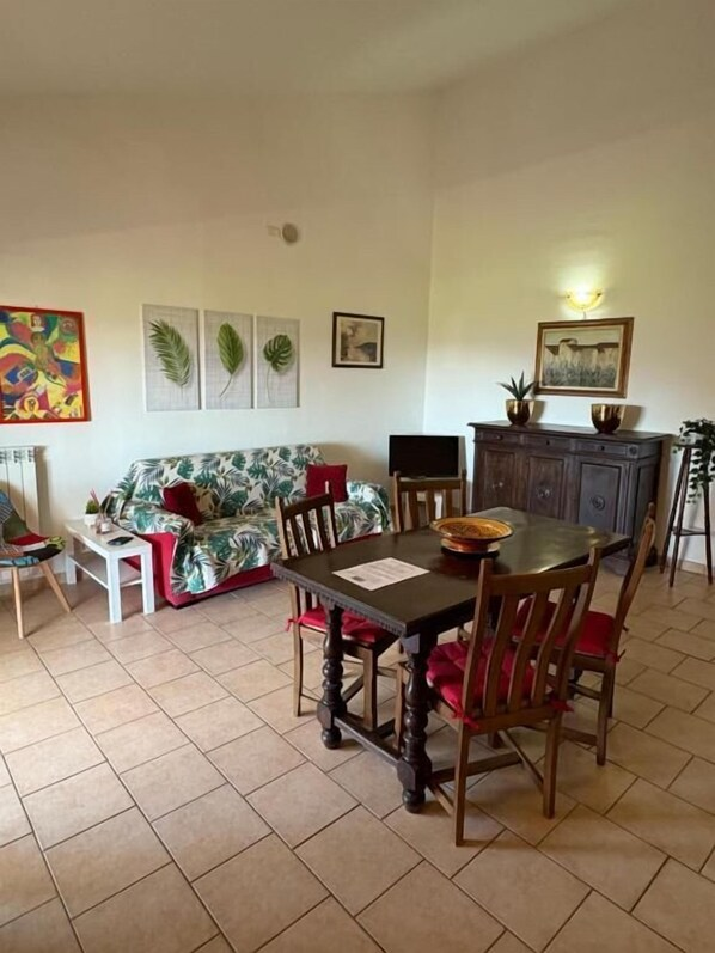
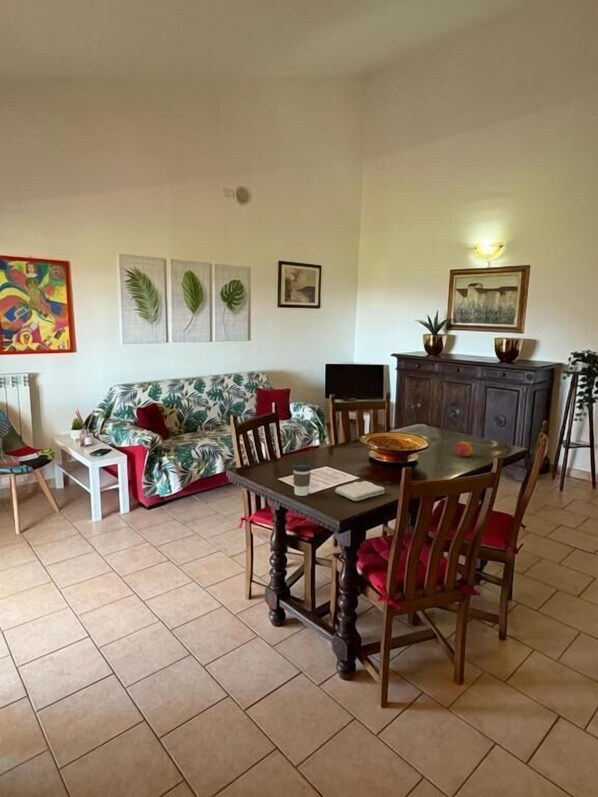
+ washcloth [334,480,386,502]
+ fruit [454,440,474,458]
+ coffee cup [292,462,312,497]
